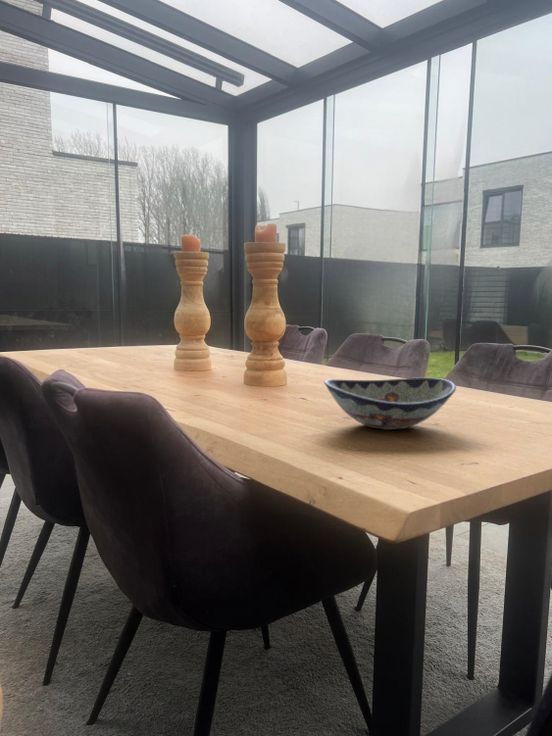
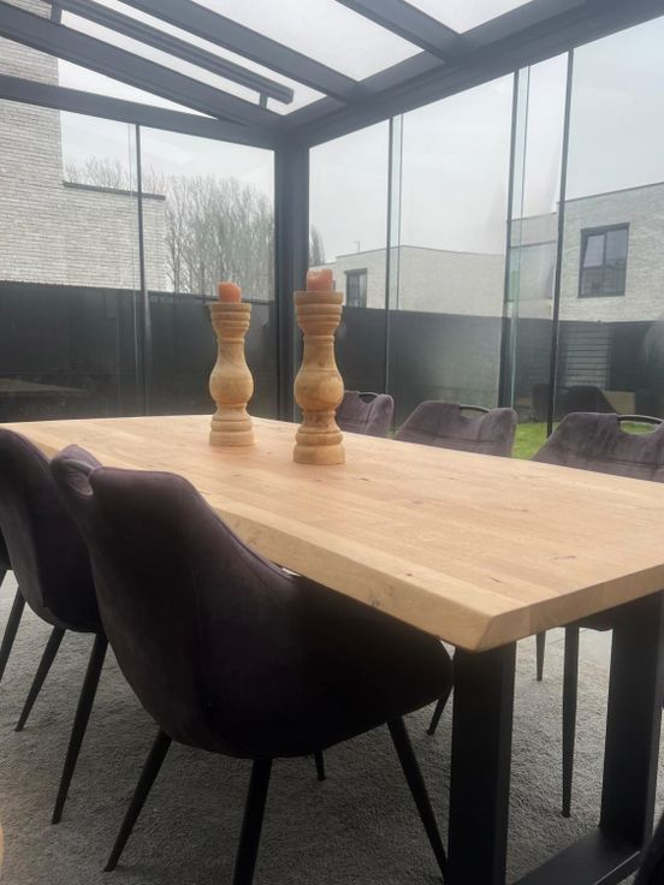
- decorative bowl [323,377,457,431]
